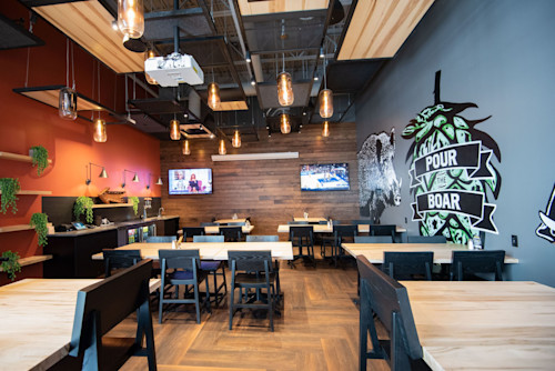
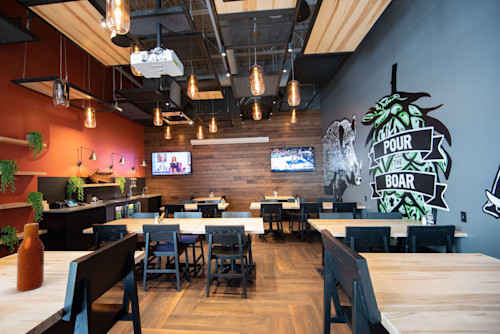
+ beer bottle [16,222,45,293]
